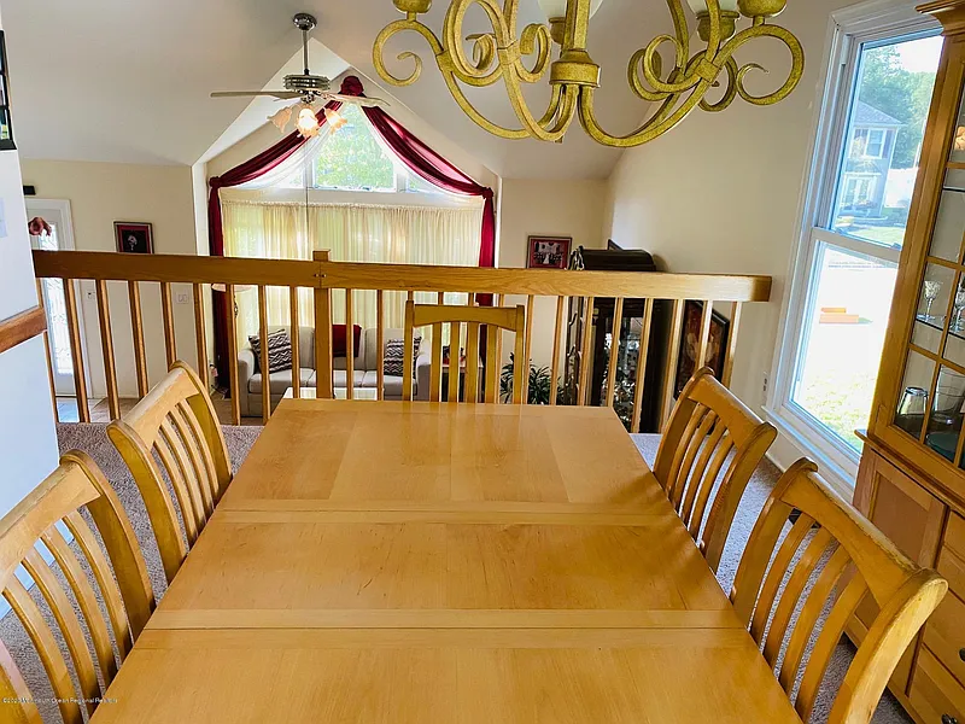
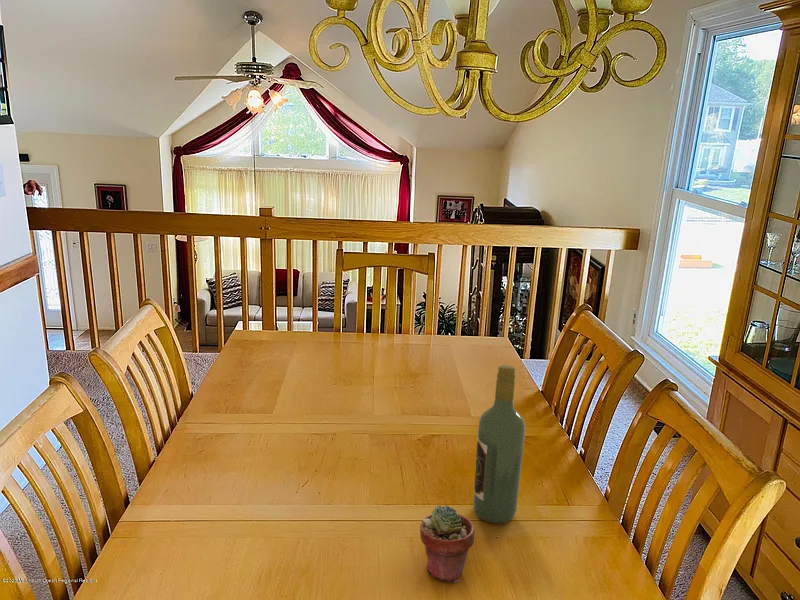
+ wine bottle [472,364,527,524]
+ potted succulent [419,504,475,584]
